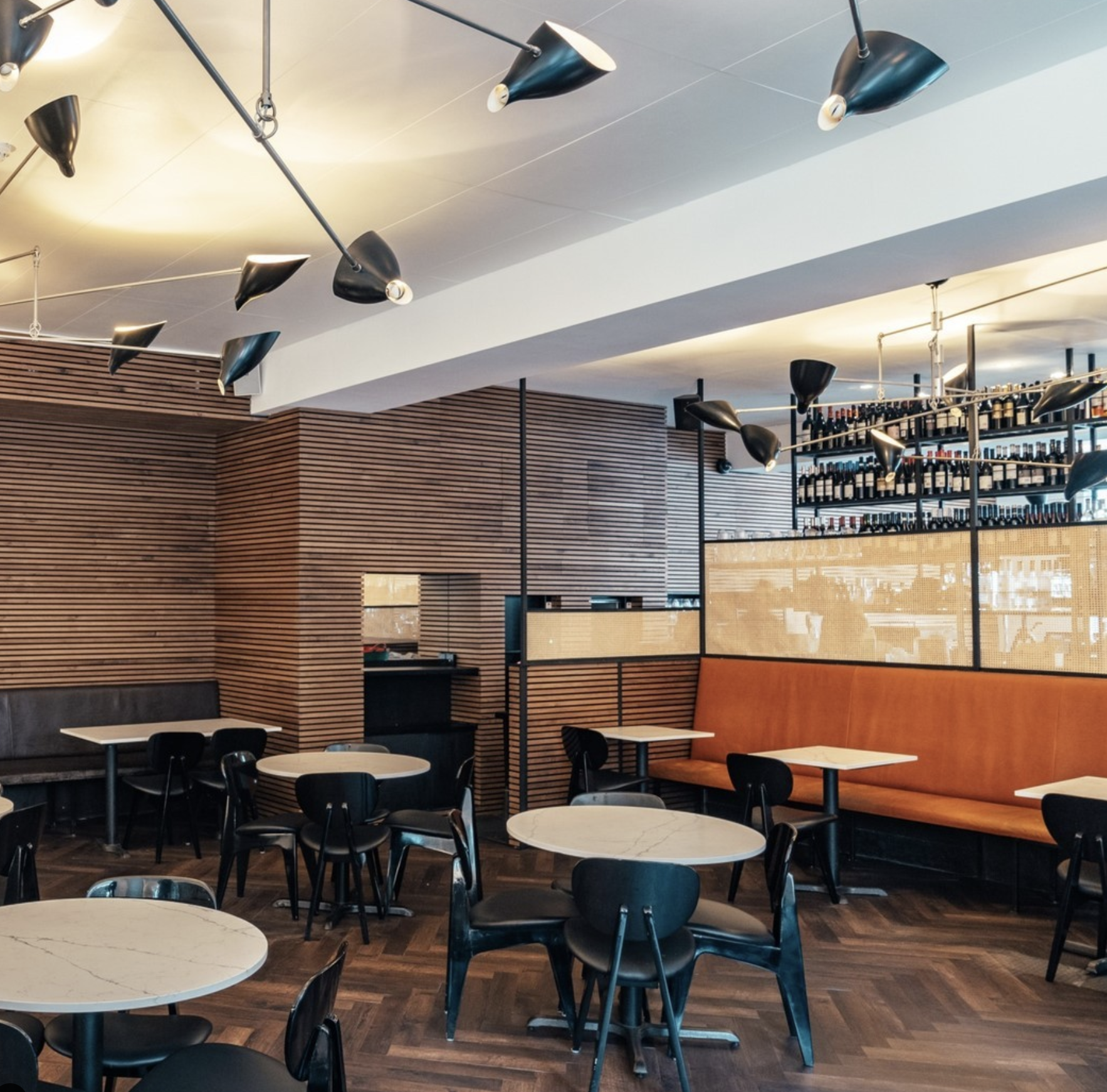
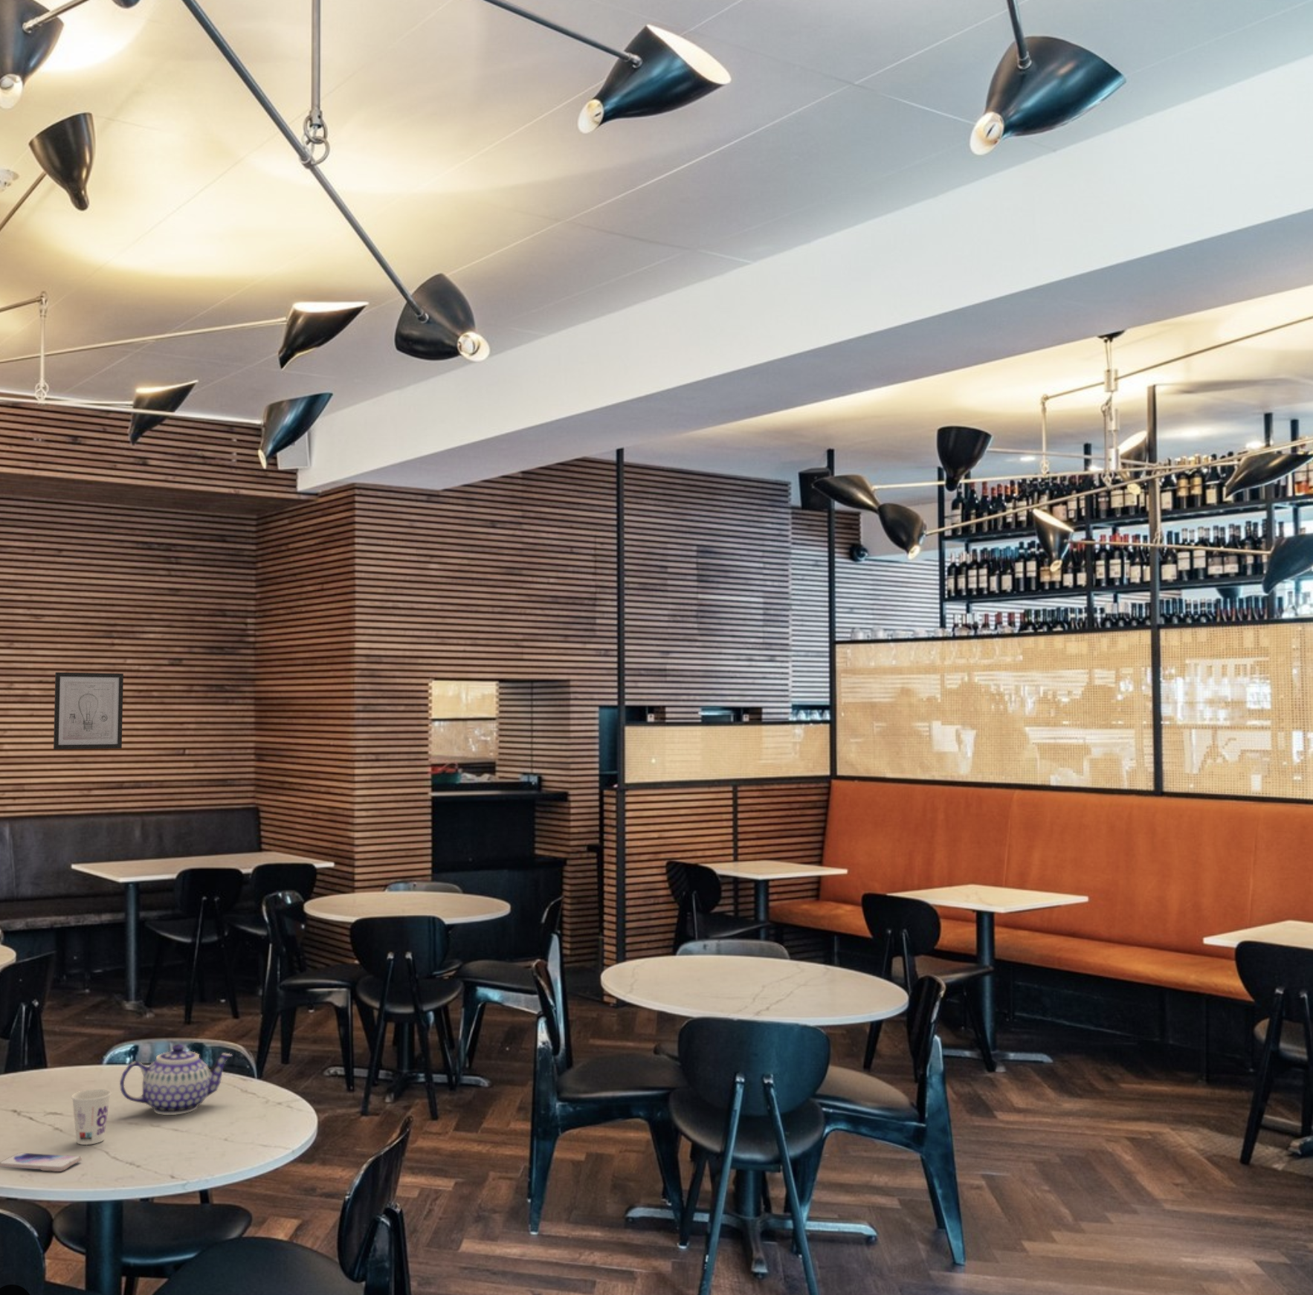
+ teapot [119,1044,234,1116]
+ smartphone [0,1153,83,1173]
+ cup [71,1089,111,1146]
+ wall art [53,671,125,751]
